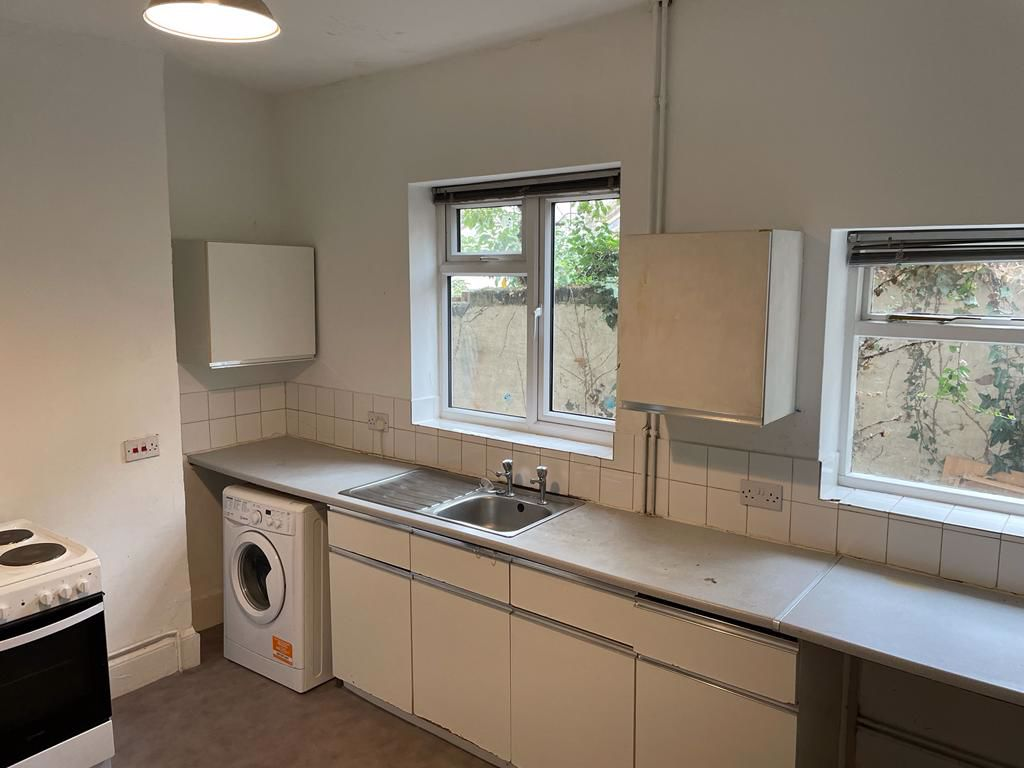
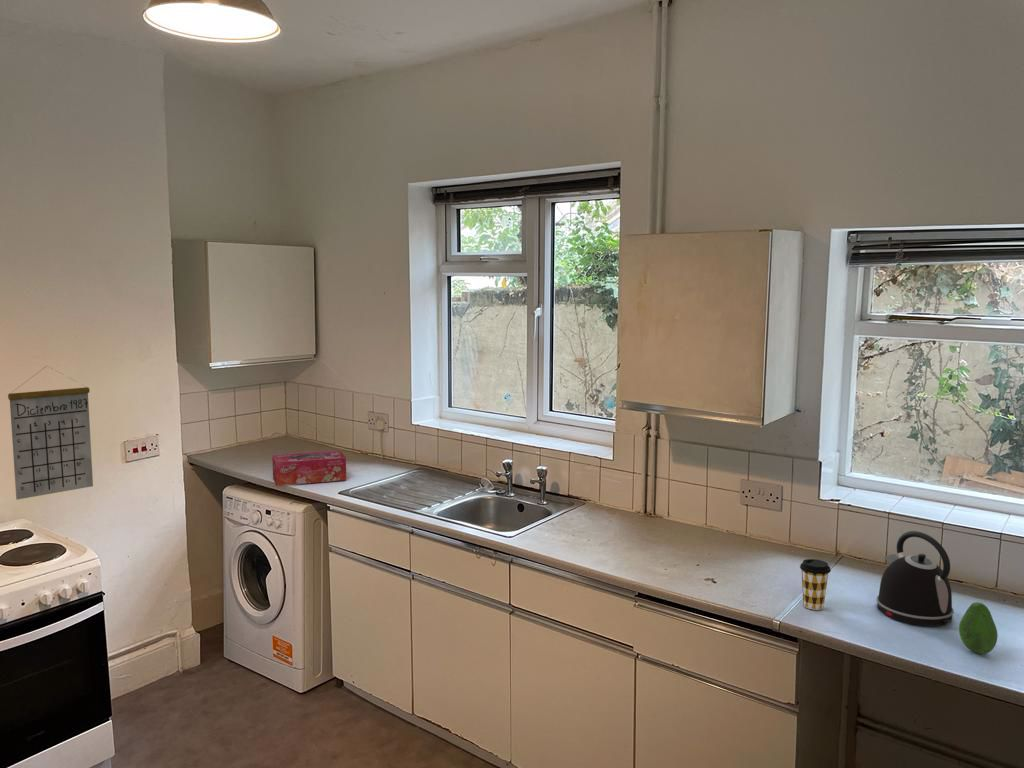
+ kettle [876,530,955,627]
+ coffee cup [799,558,832,611]
+ fruit [958,601,999,655]
+ calendar [7,365,94,501]
+ tissue box [271,450,347,487]
